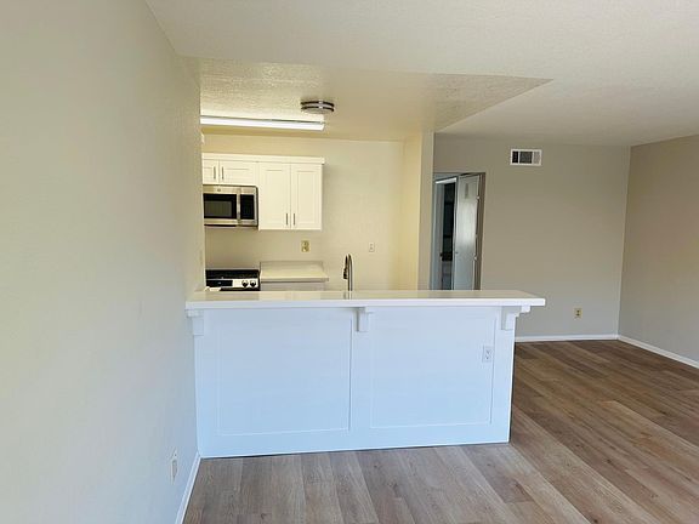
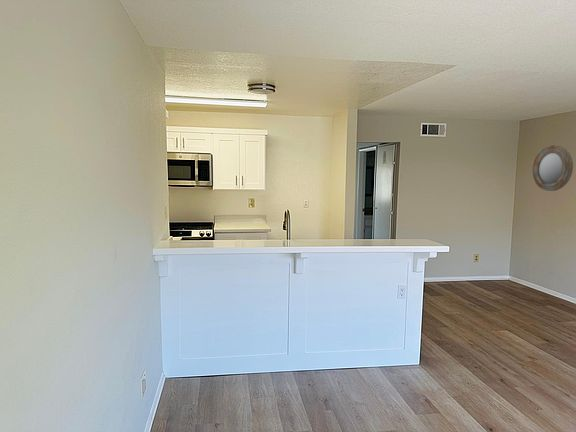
+ home mirror [531,144,574,192]
